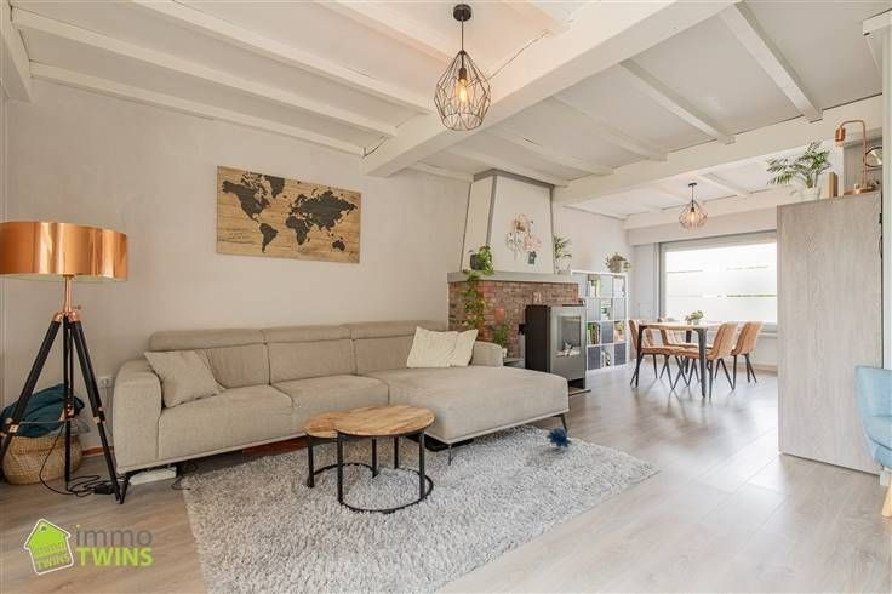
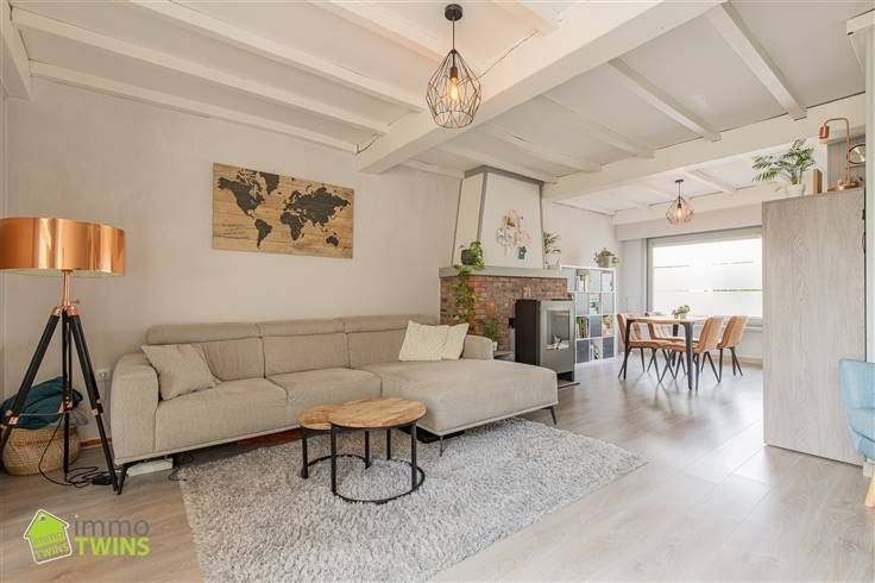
- plush toy [545,427,572,450]
